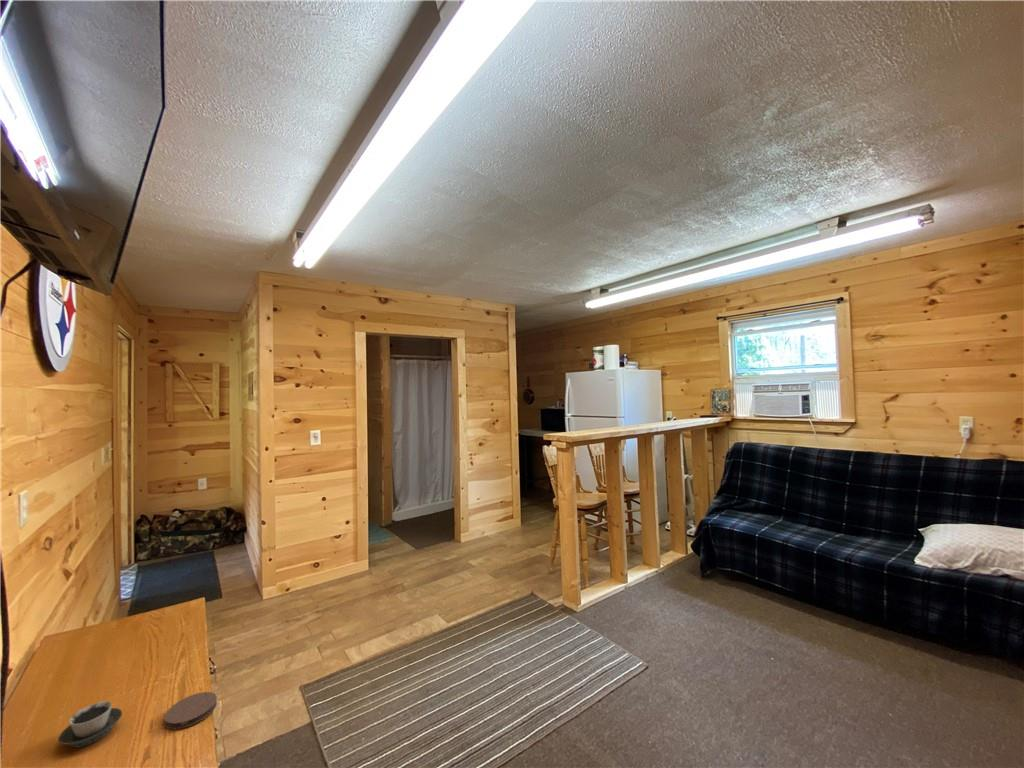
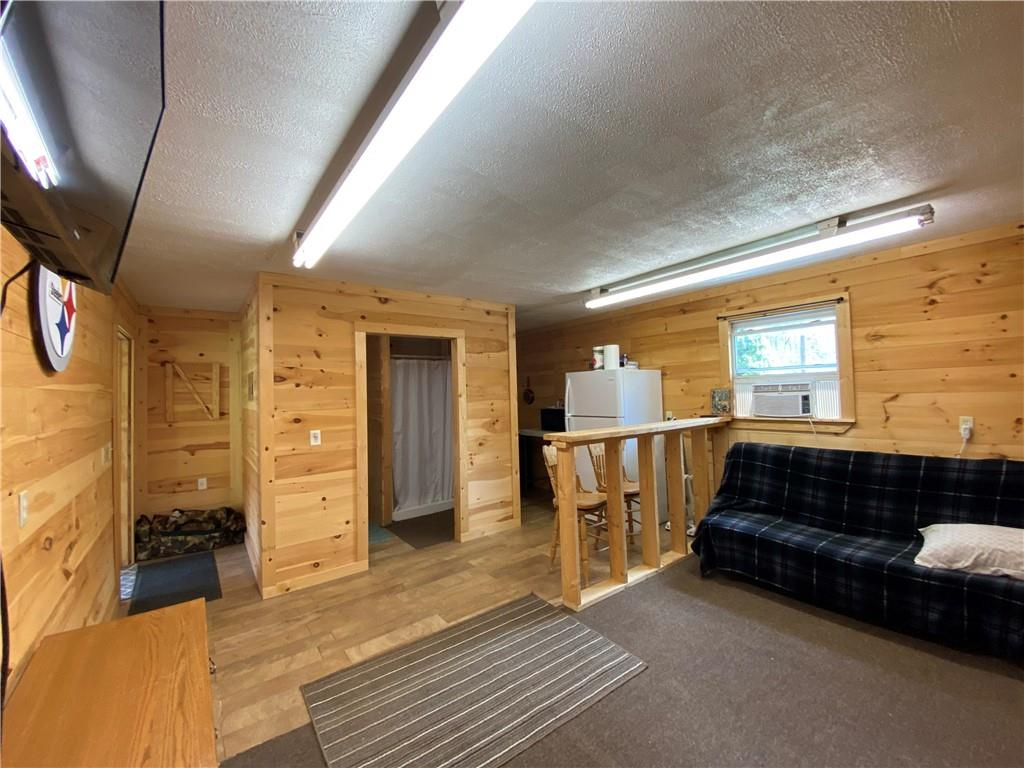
- cup [57,700,123,749]
- coaster [163,691,218,730]
